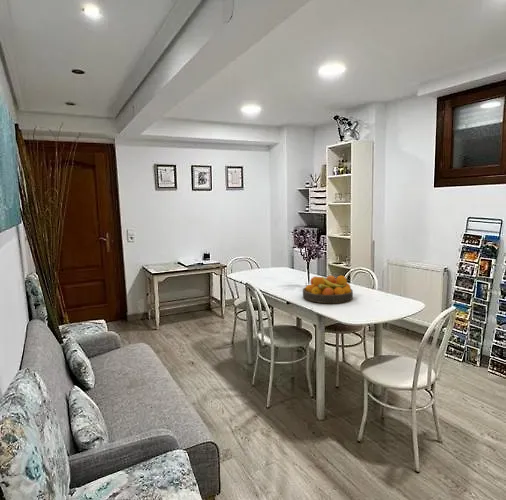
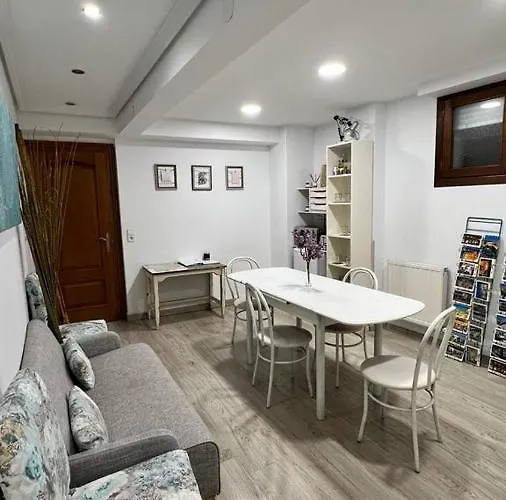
- fruit bowl [302,275,354,304]
